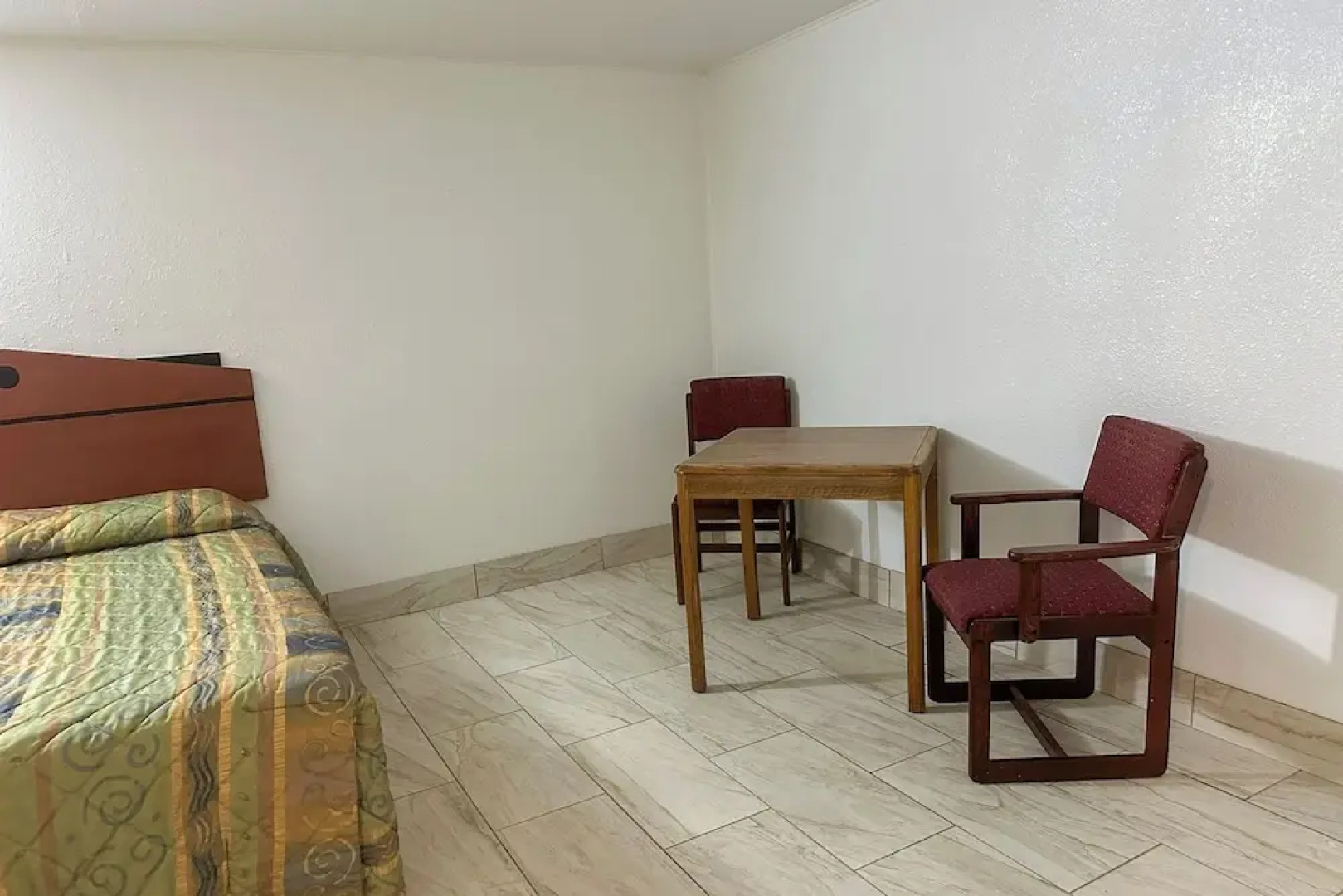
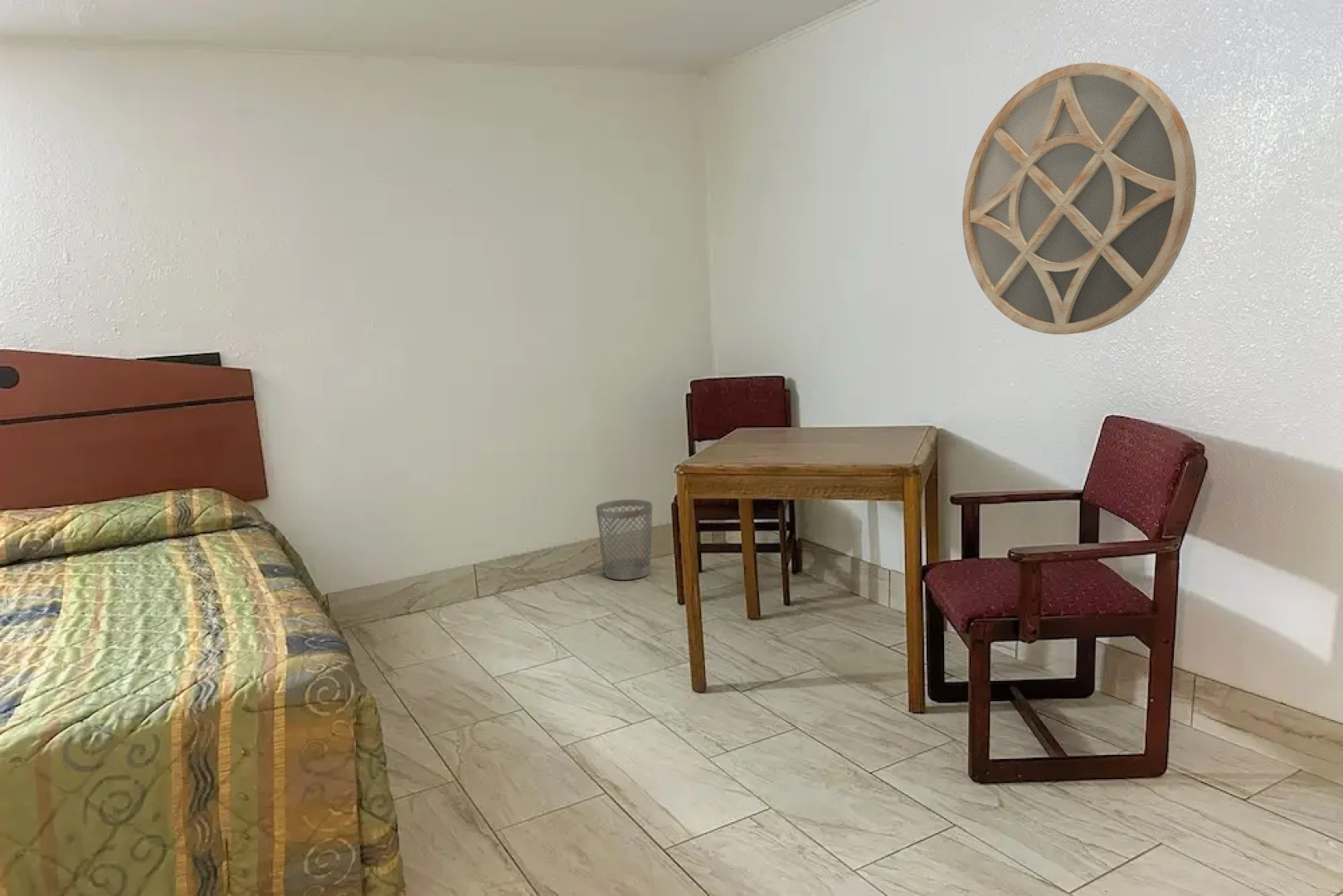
+ home mirror [961,62,1197,335]
+ wastebasket [595,499,653,581]
